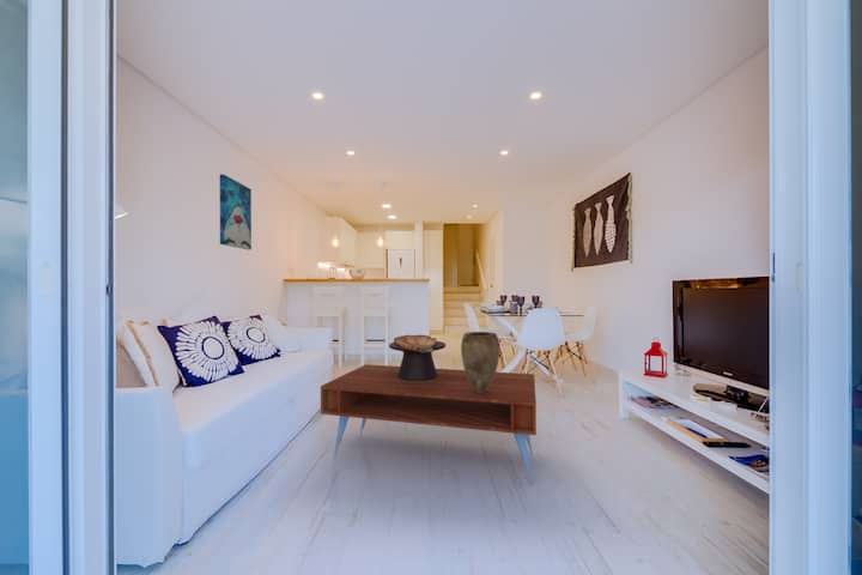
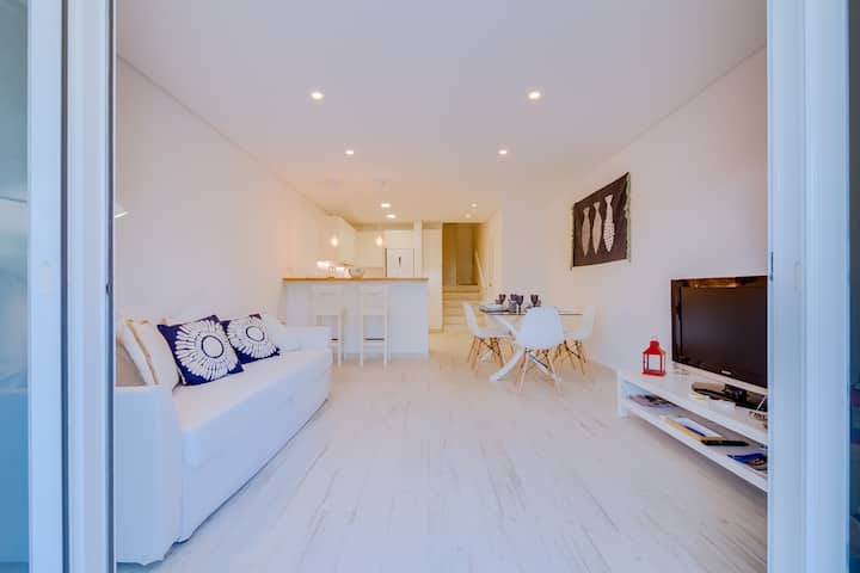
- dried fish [388,334,447,381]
- vase [460,331,500,393]
- wall art [219,174,253,252]
- coffee table [320,363,538,485]
